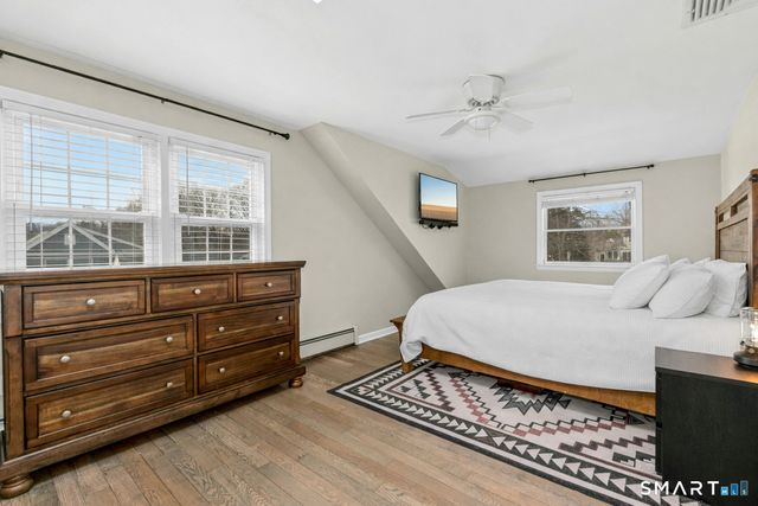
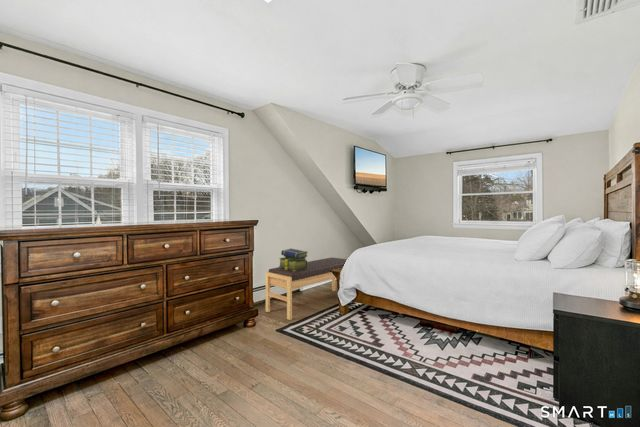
+ stack of books [278,247,308,271]
+ bench [265,257,348,321]
